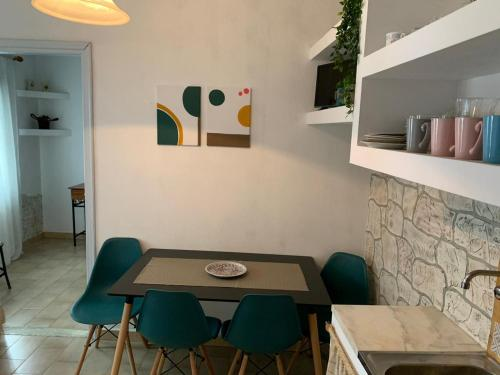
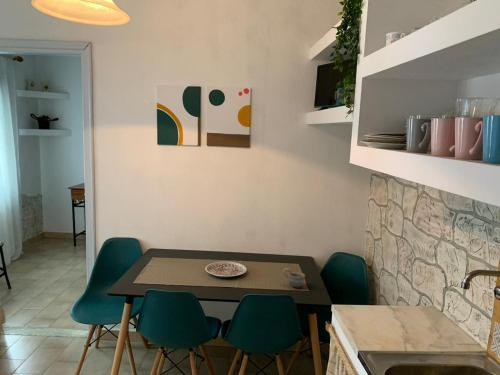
+ cup [282,267,306,289]
